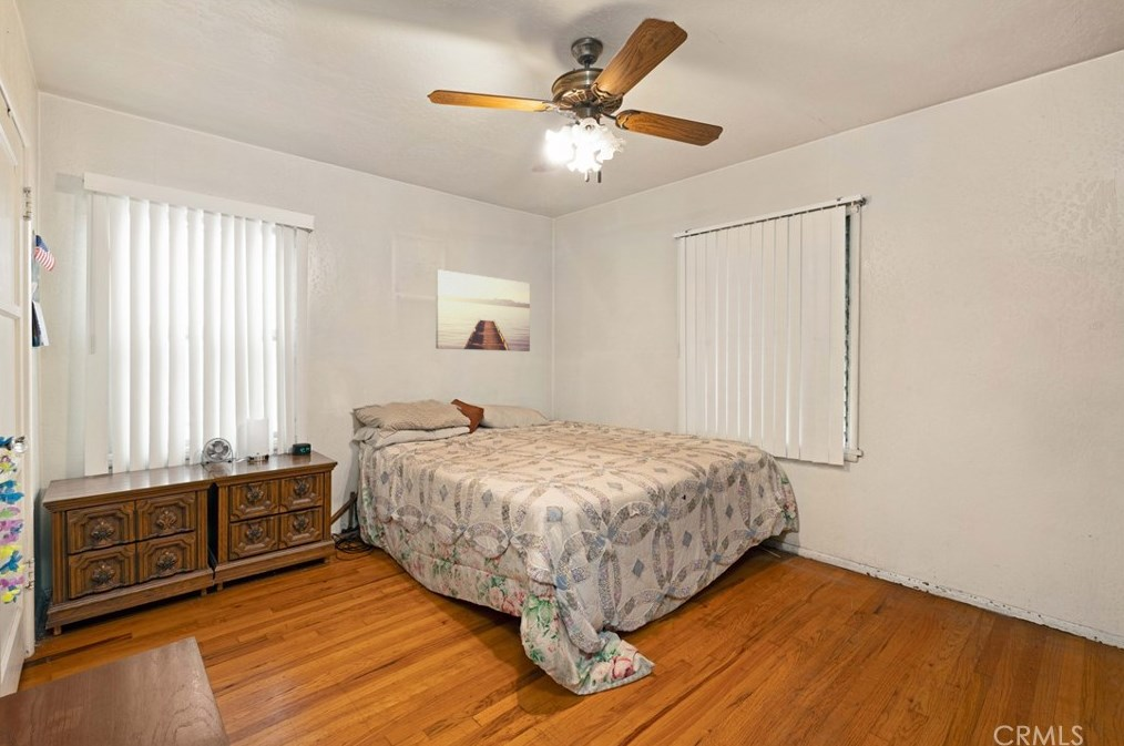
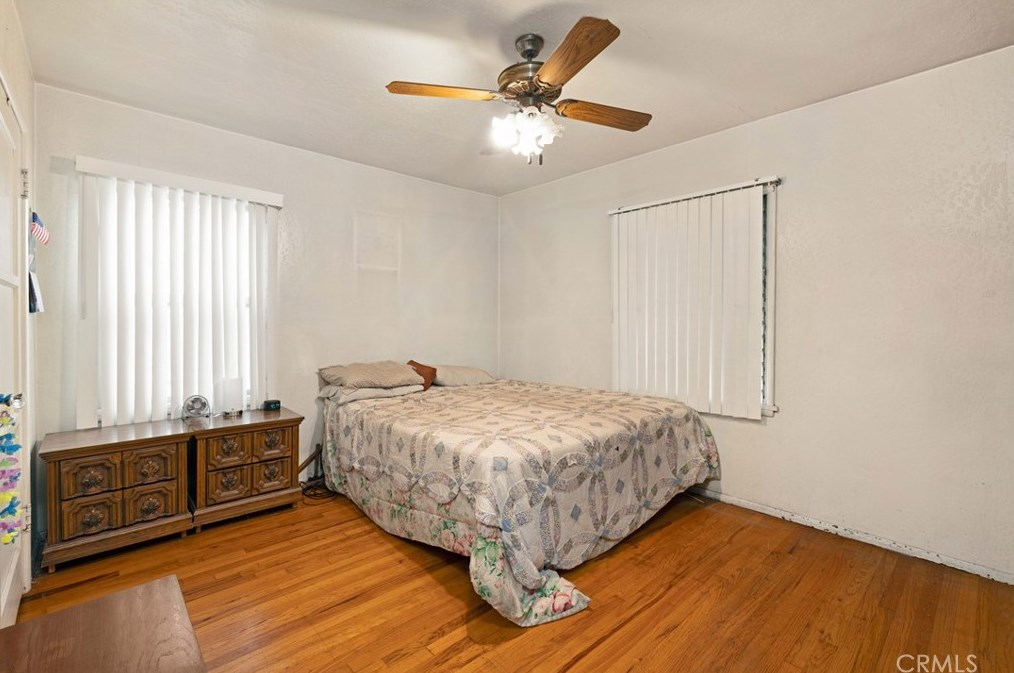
- wall art [435,268,531,352]
